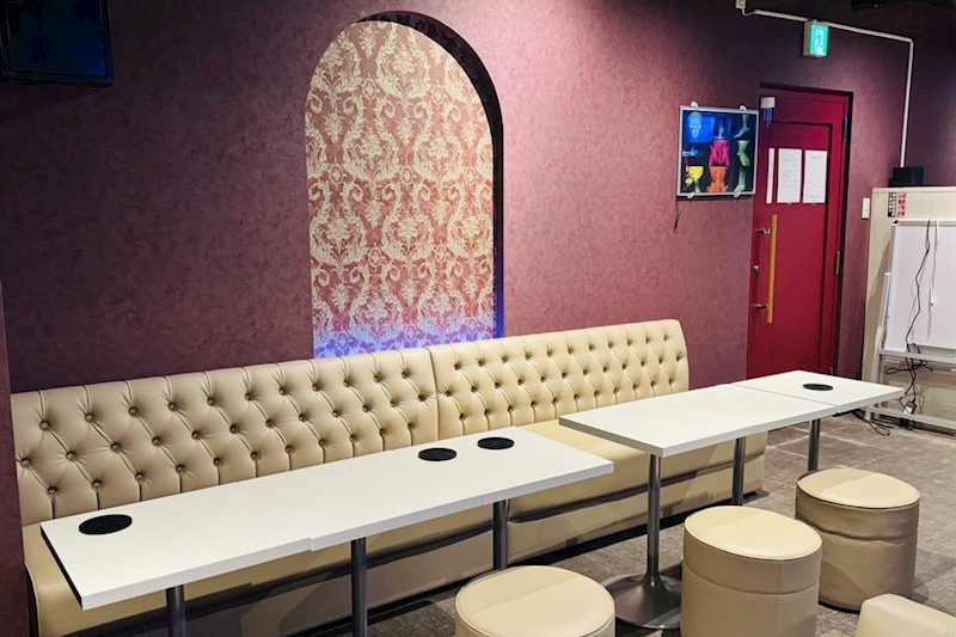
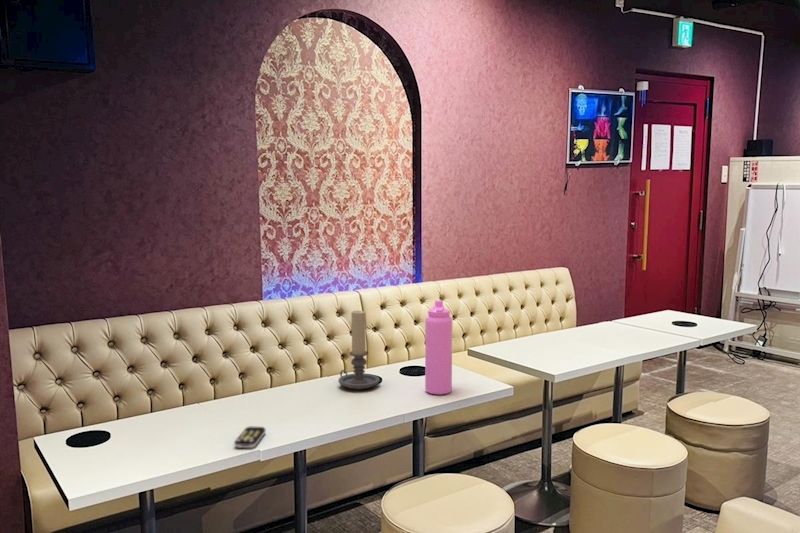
+ candle holder [337,309,381,390]
+ remote control [233,426,267,449]
+ water bottle [424,299,453,396]
